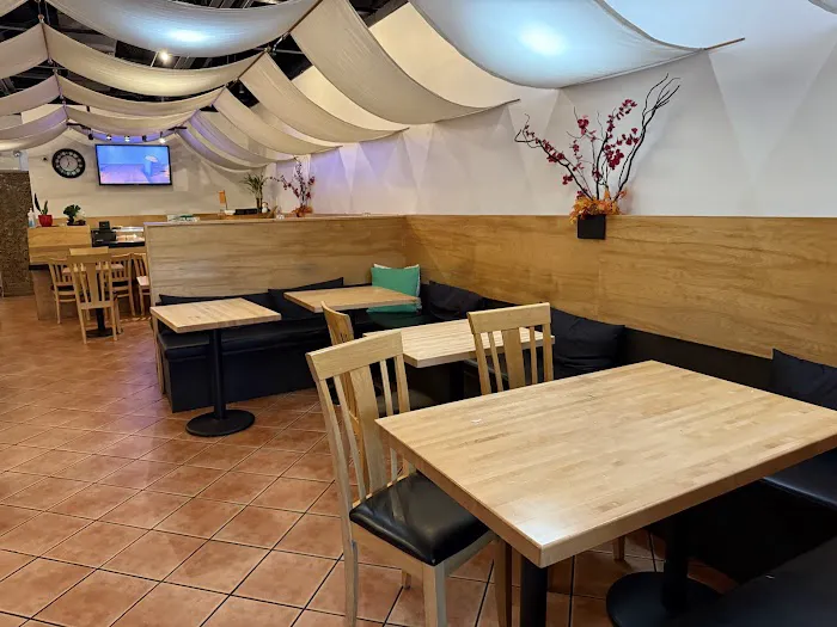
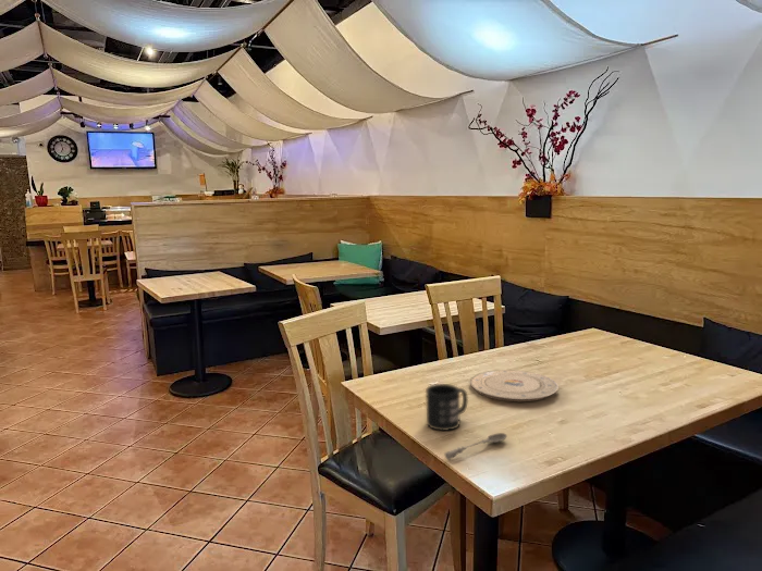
+ mug [425,383,469,432]
+ soupspoon [444,432,508,461]
+ plate [469,369,560,402]
